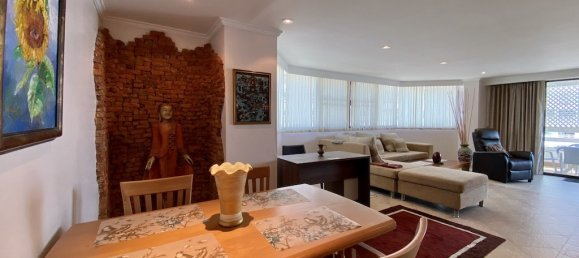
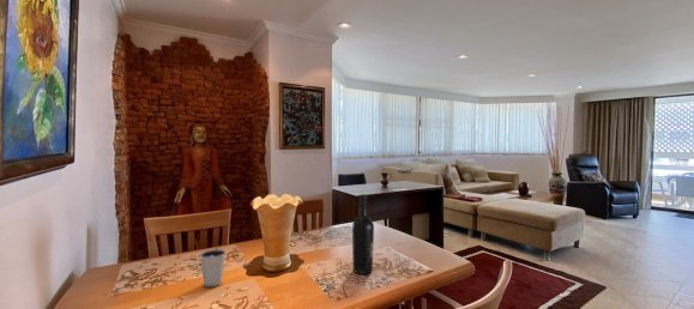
+ dixie cup [199,248,227,287]
+ wine bottle [351,193,375,275]
